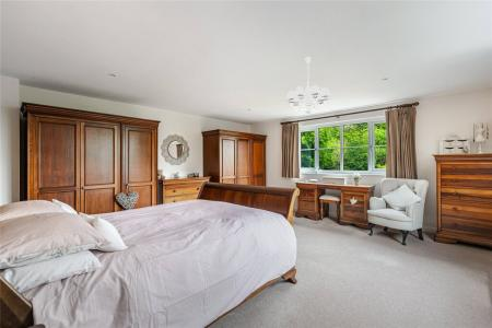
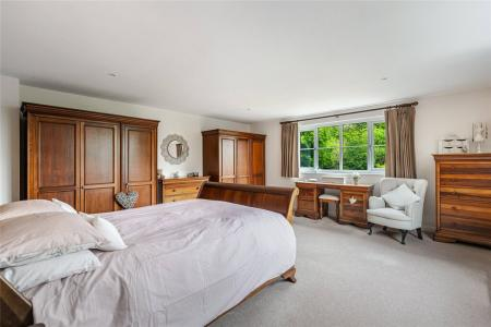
- chandelier [286,57,330,116]
